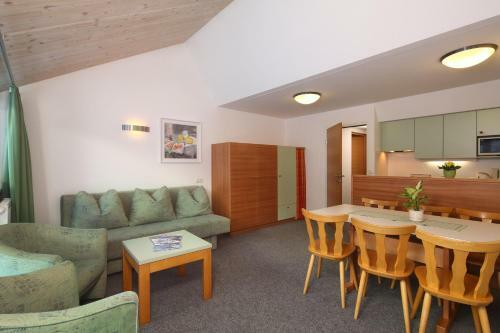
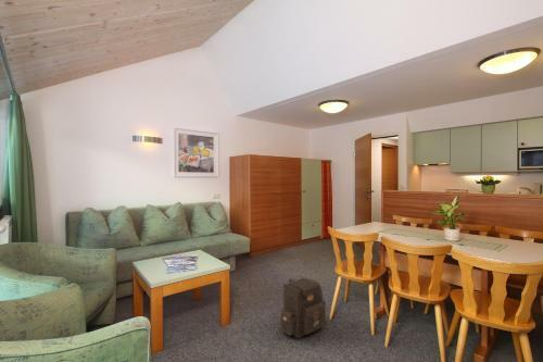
+ backpack [279,274,327,339]
